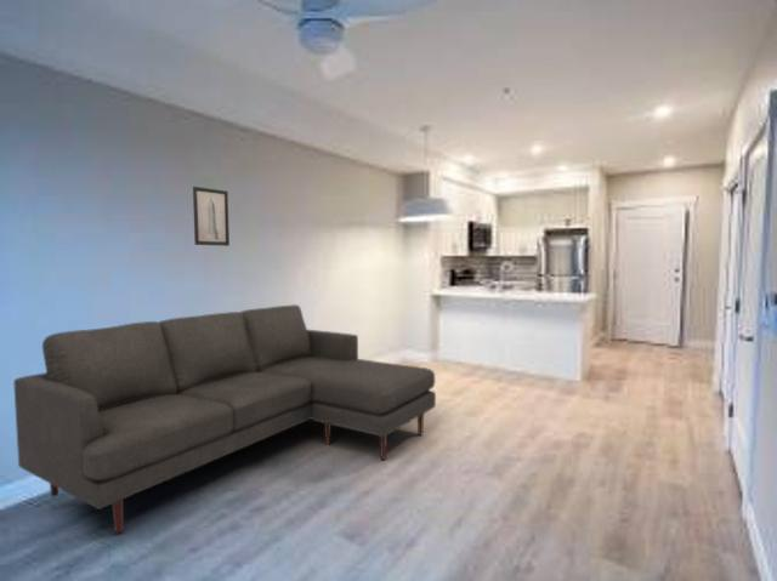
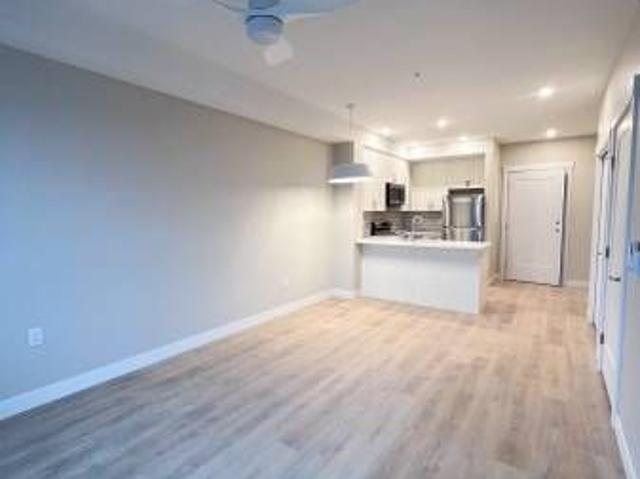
- wall art [192,186,231,247]
- sofa [12,303,437,535]
